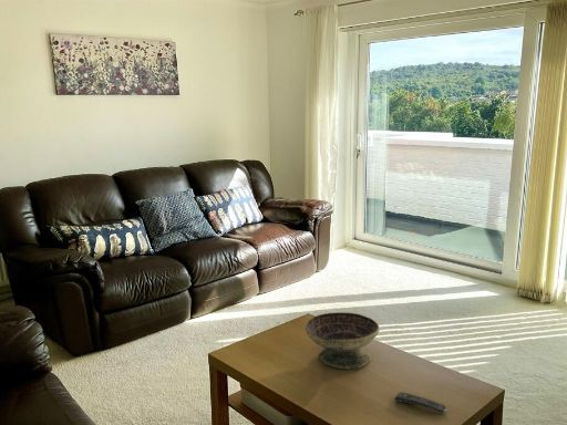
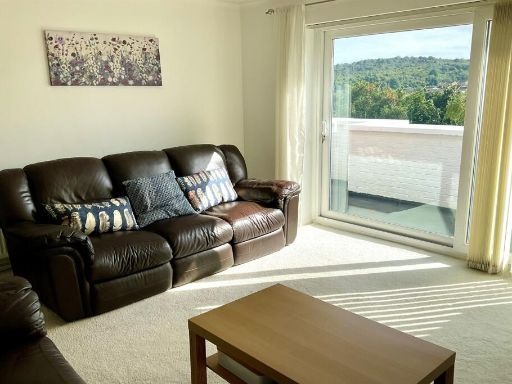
- remote control [394,391,449,414]
- decorative bowl [305,311,381,370]
